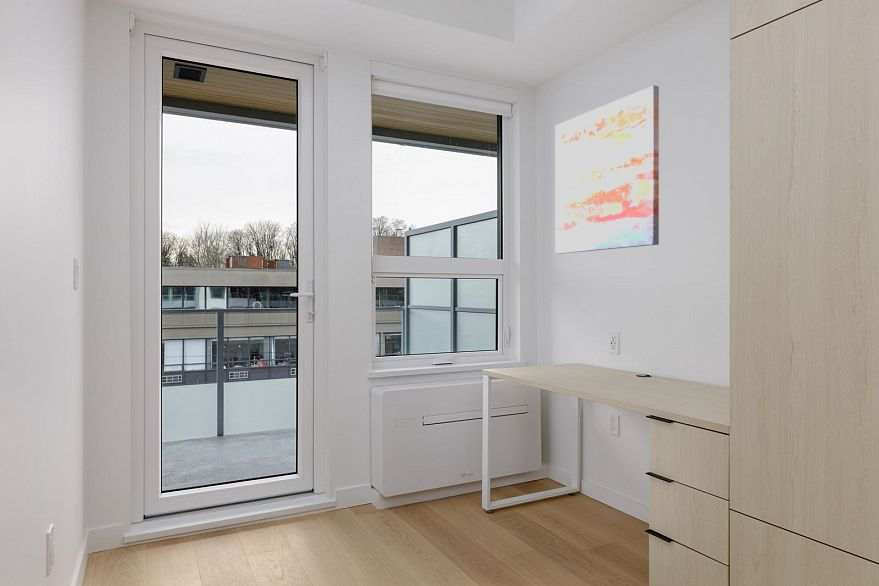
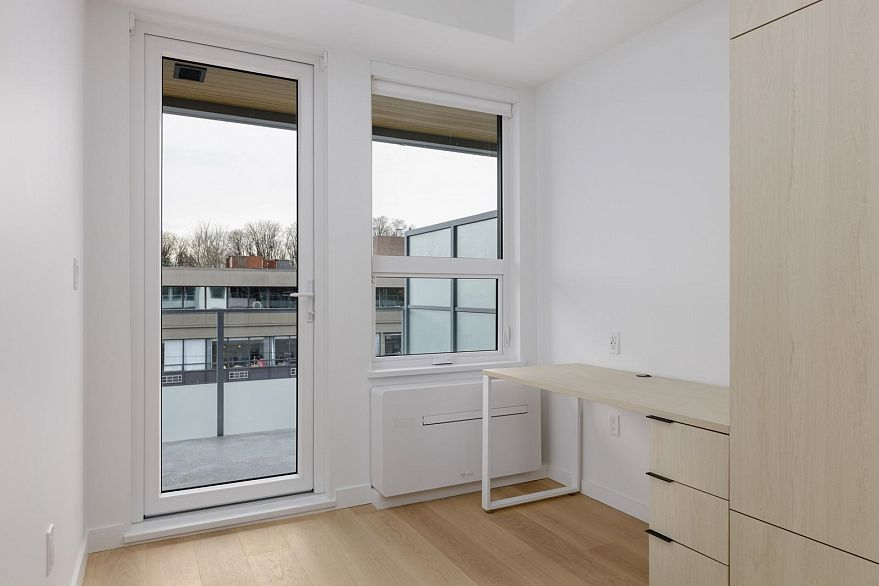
- wall art [554,84,660,255]
